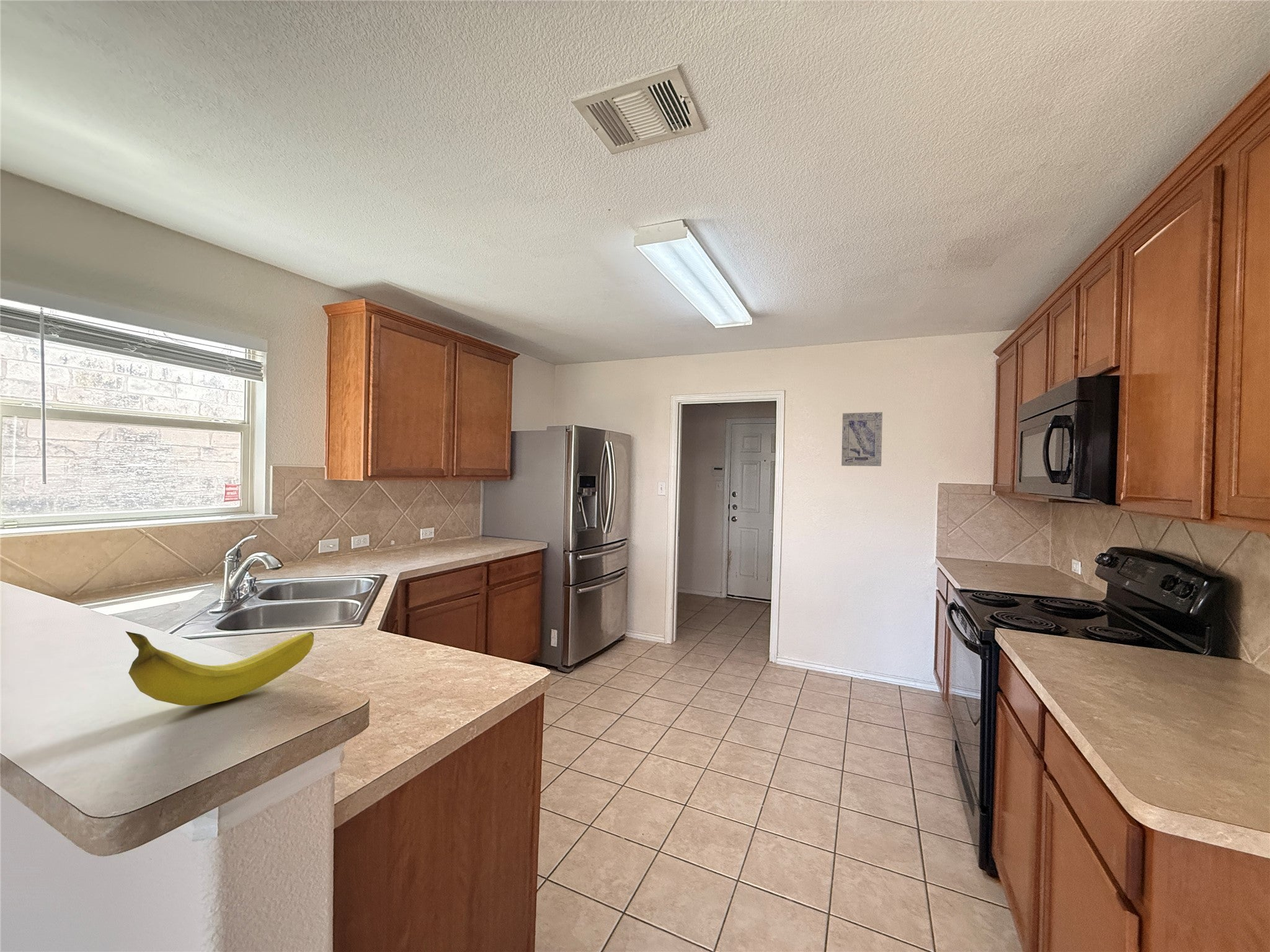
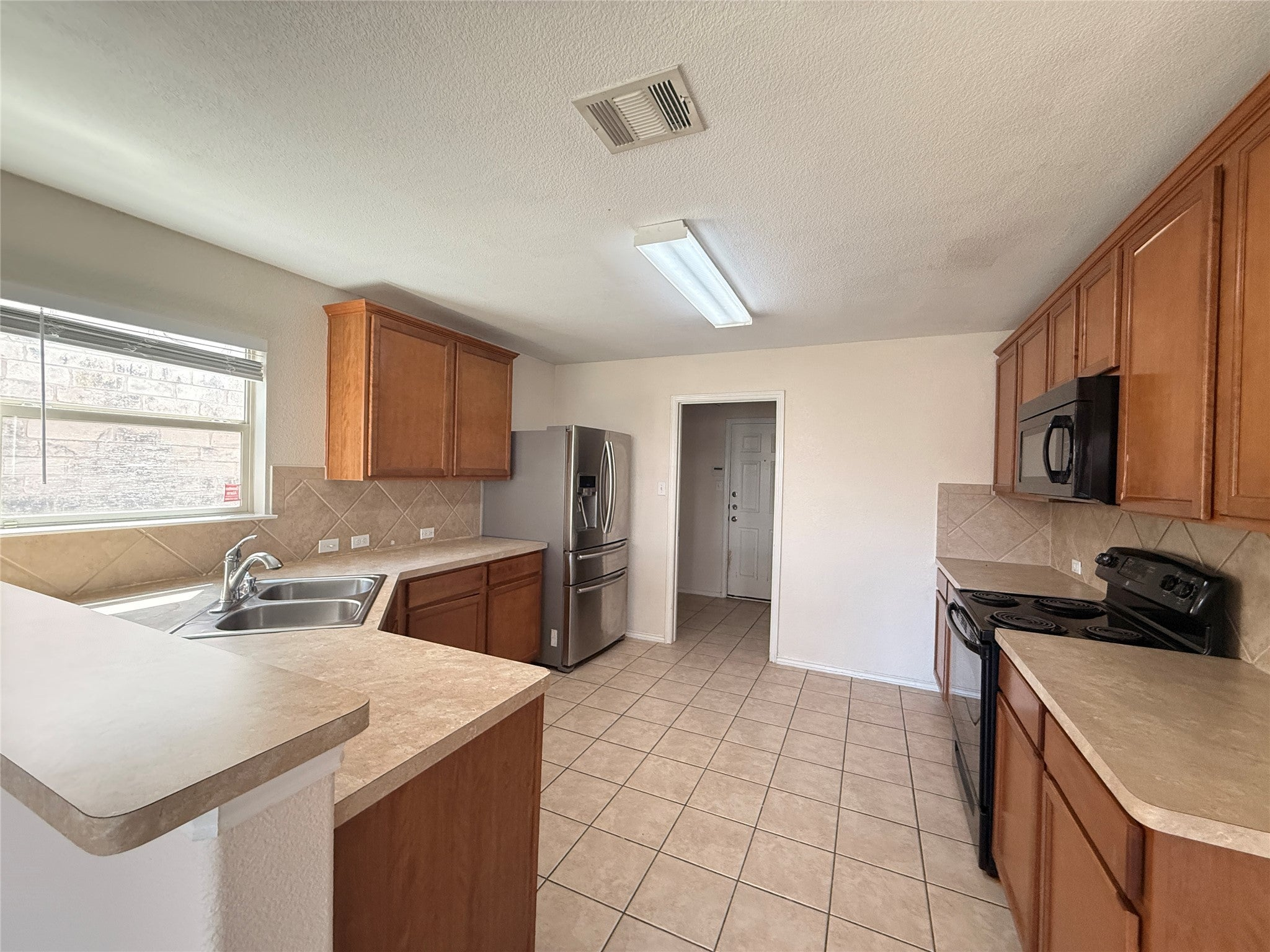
- fruit [125,630,314,707]
- wall art [841,412,883,467]
